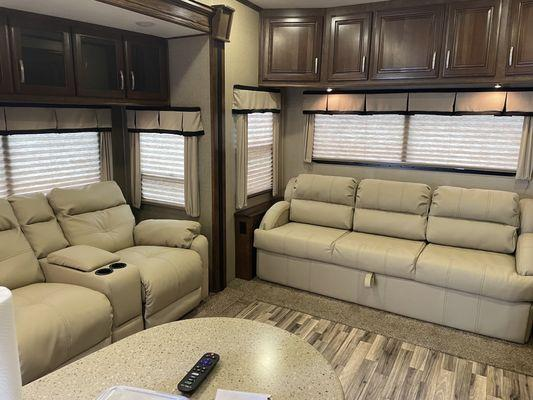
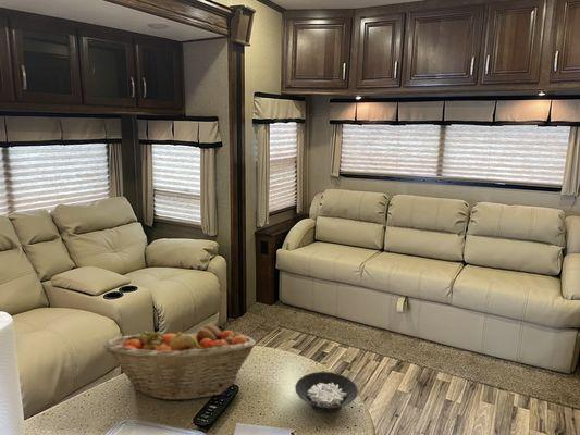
+ fruit basket [102,323,257,402]
+ cereal bowl [294,371,359,413]
